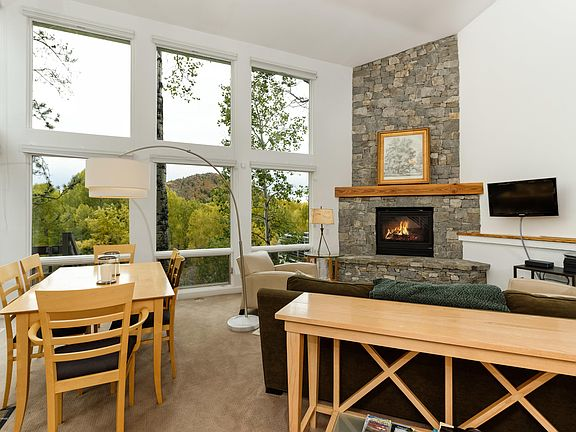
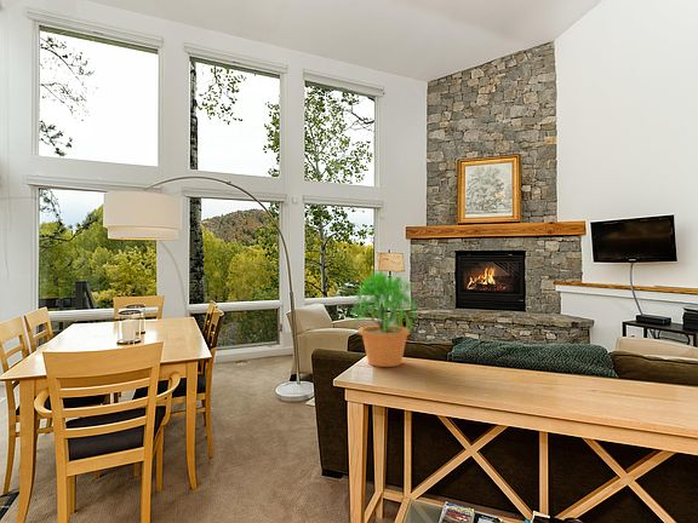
+ potted plant [347,269,419,368]
